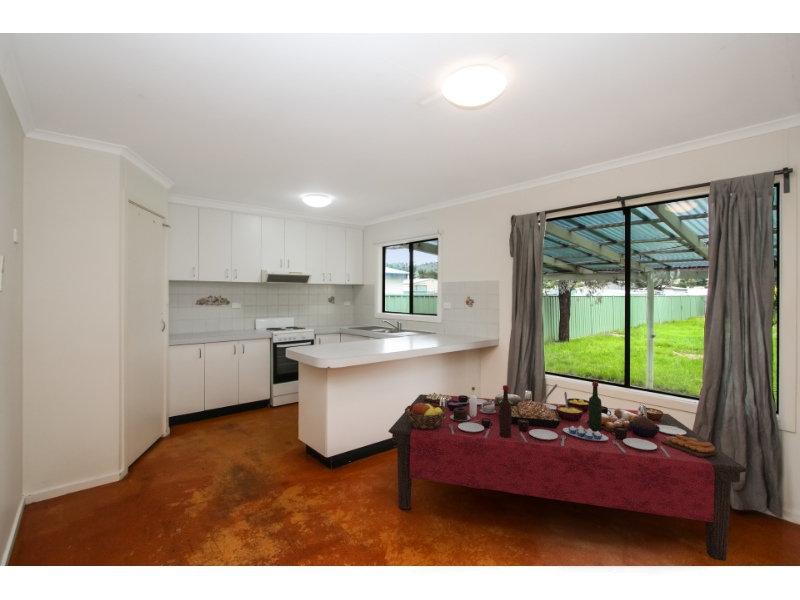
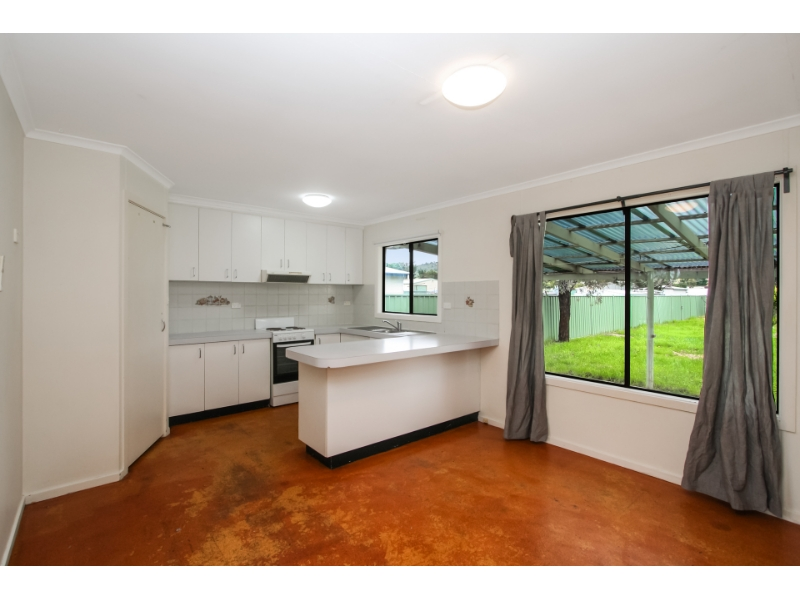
- dining table [387,381,748,562]
